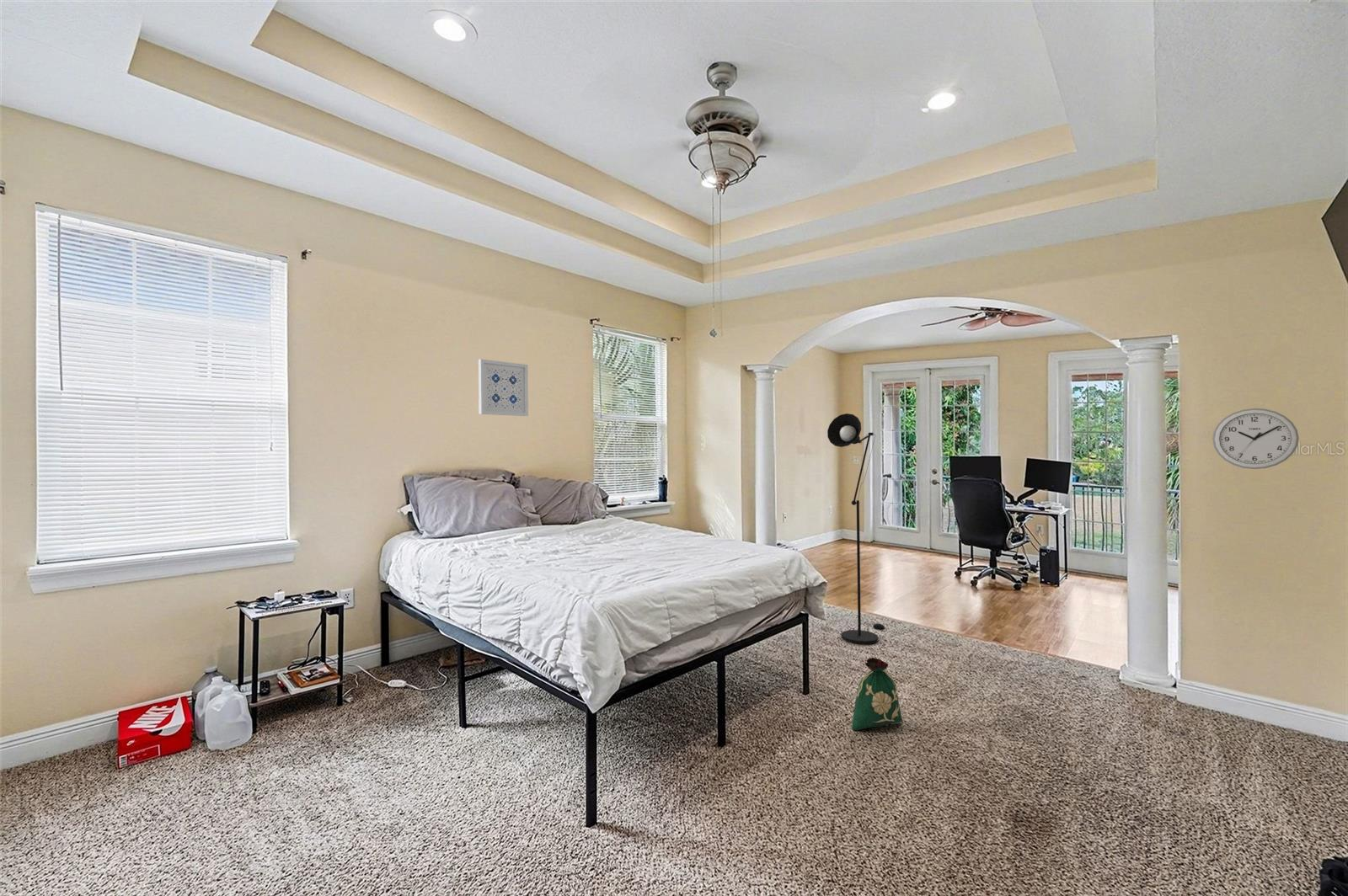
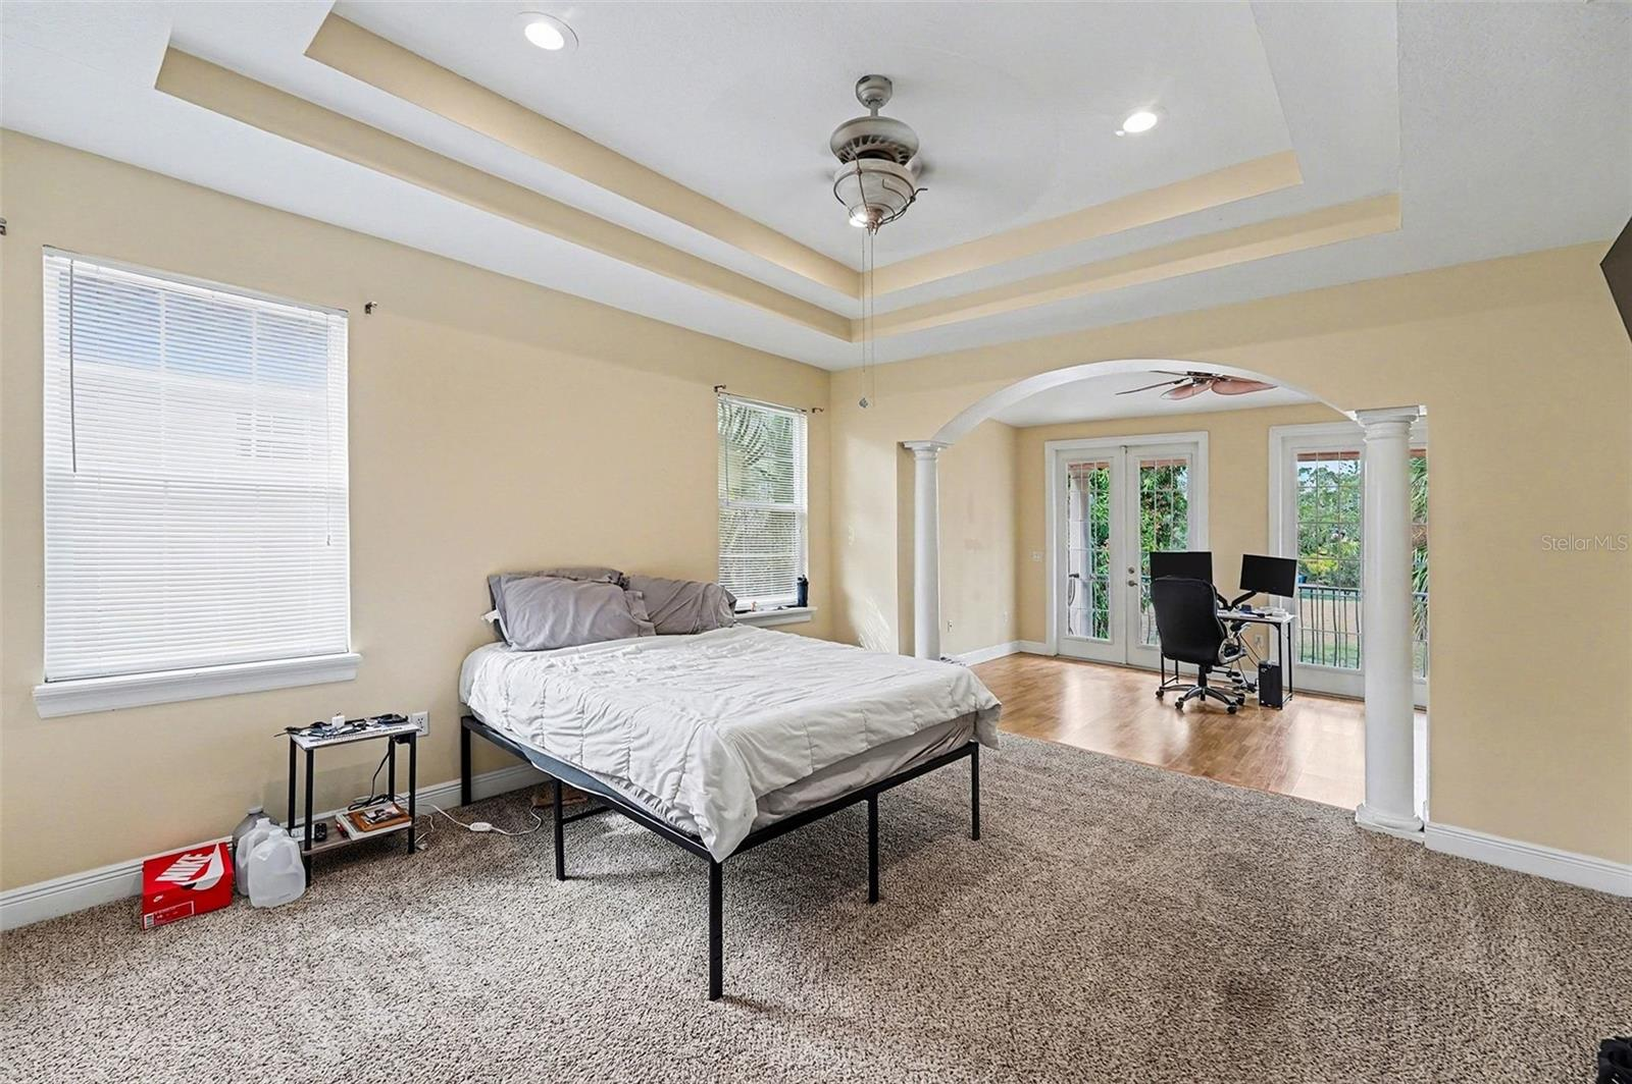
- wall art [478,358,529,417]
- wall clock [1212,408,1300,470]
- bag [851,657,903,731]
- floor lamp [826,413,885,645]
